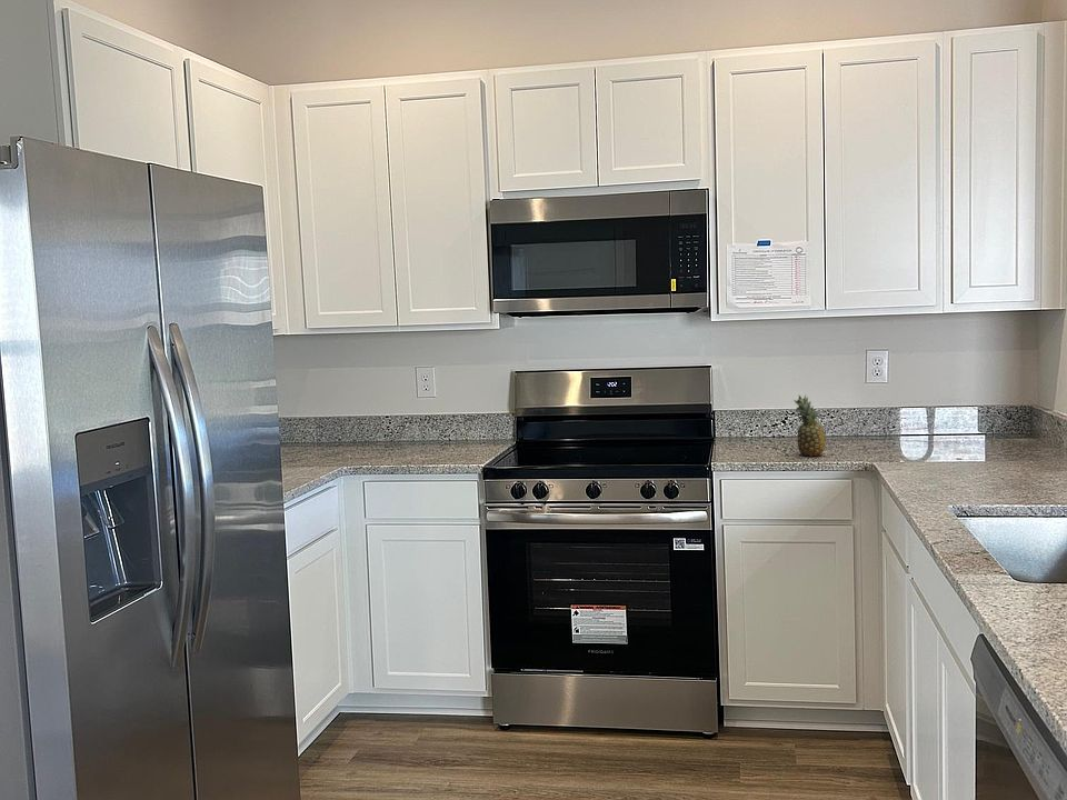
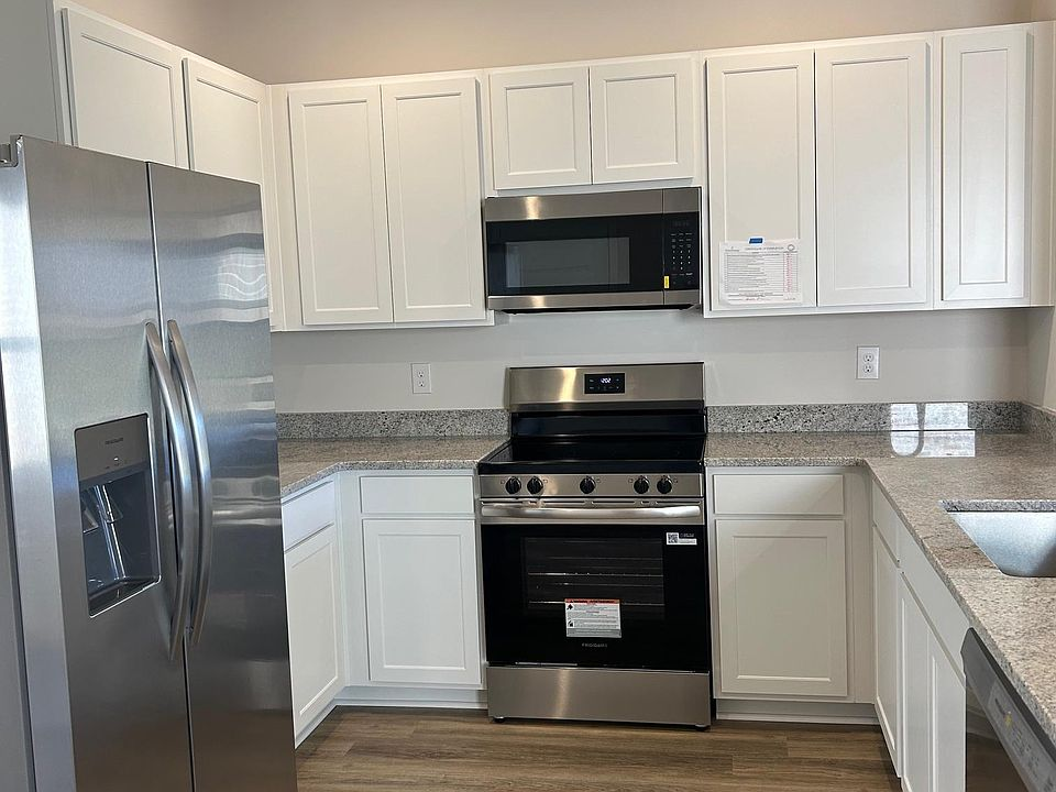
- fruit [792,393,827,458]
